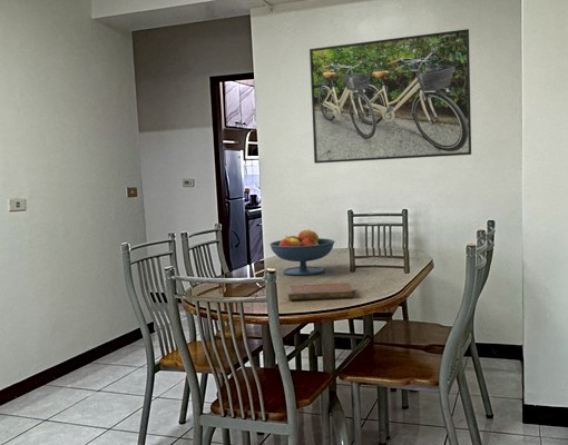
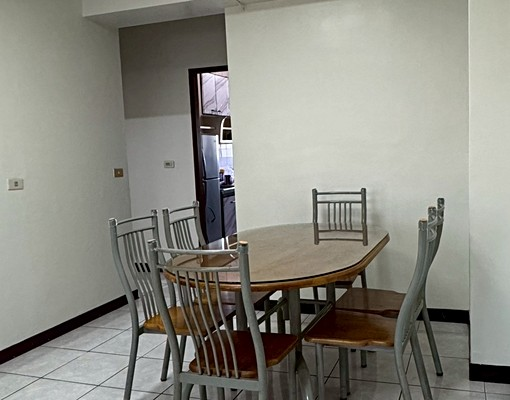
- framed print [309,28,472,165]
- notebook [287,281,355,301]
- fruit bowl [268,228,335,276]
